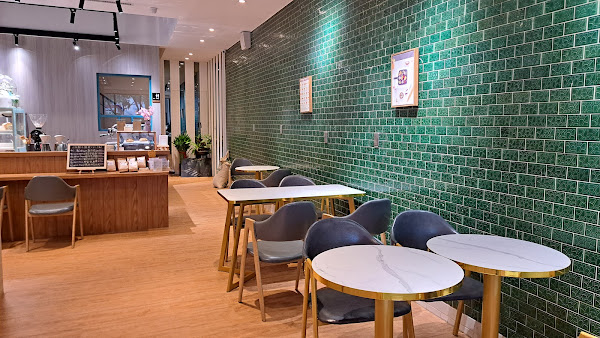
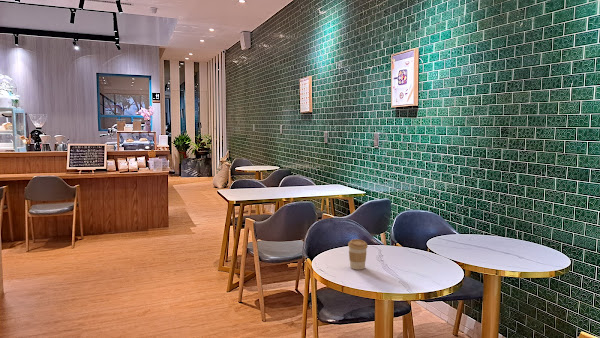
+ coffee cup [347,238,369,271]
